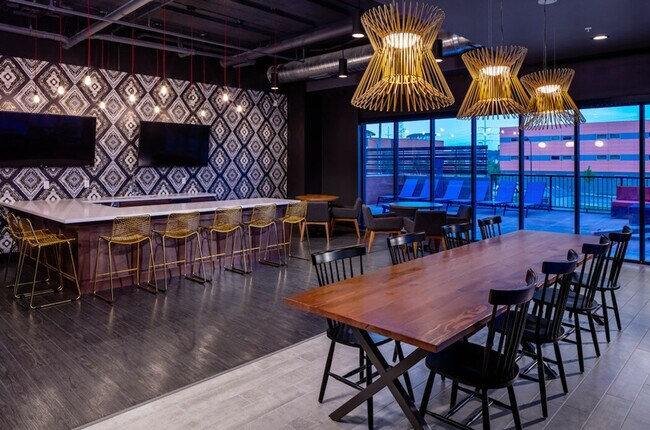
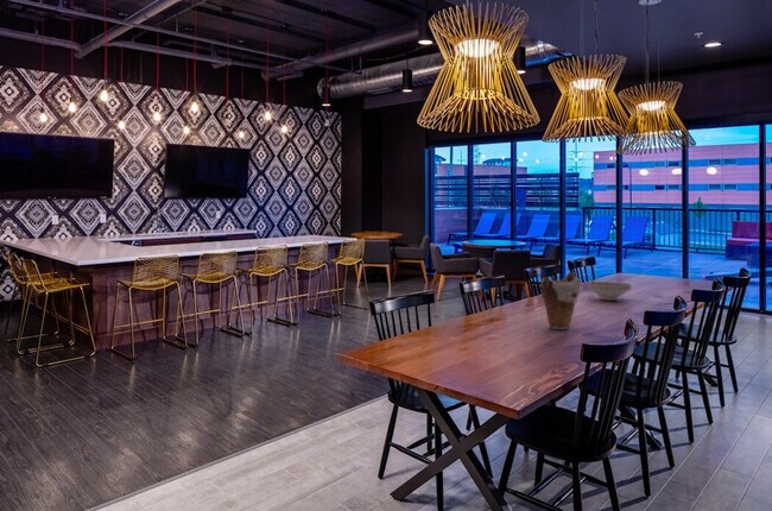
+ decorative bowl [587,280,632,302]
+ vase [539,271,583,330]
